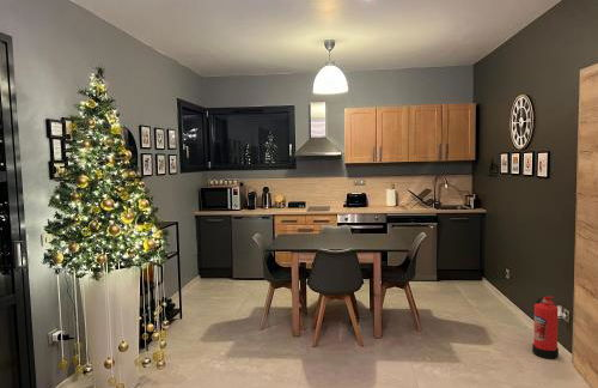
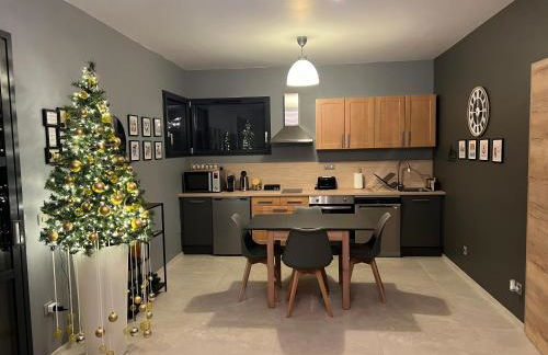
- fire extinguisher [531,296,560,360]
